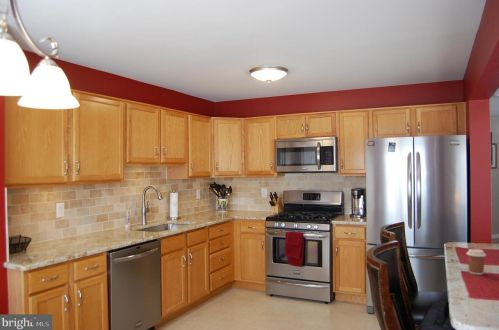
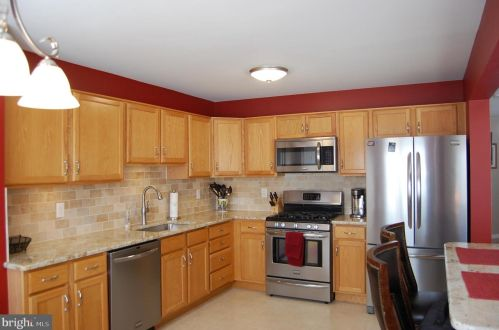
- coffee cup [465,248,487,276]
